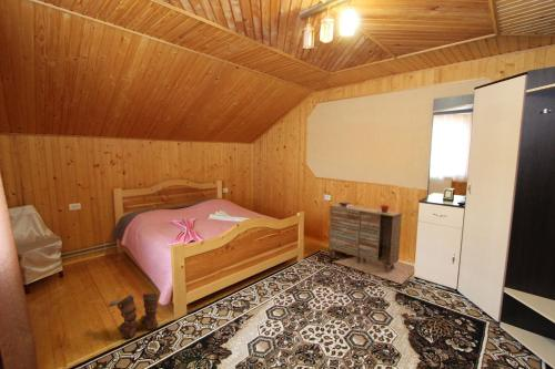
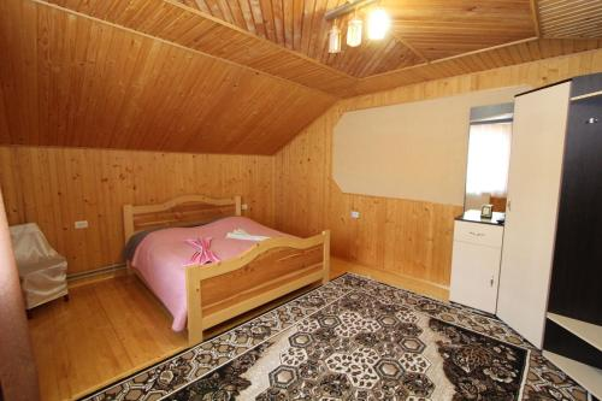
- boots [107,293,160,340]
- dresser [327,202,415,285]
